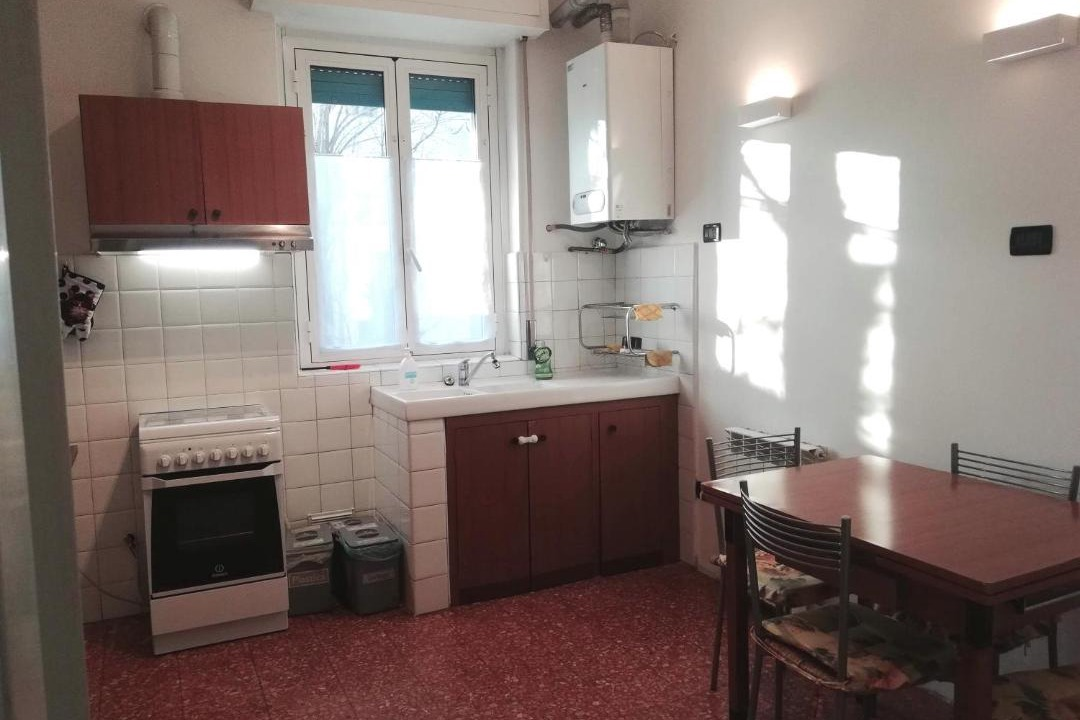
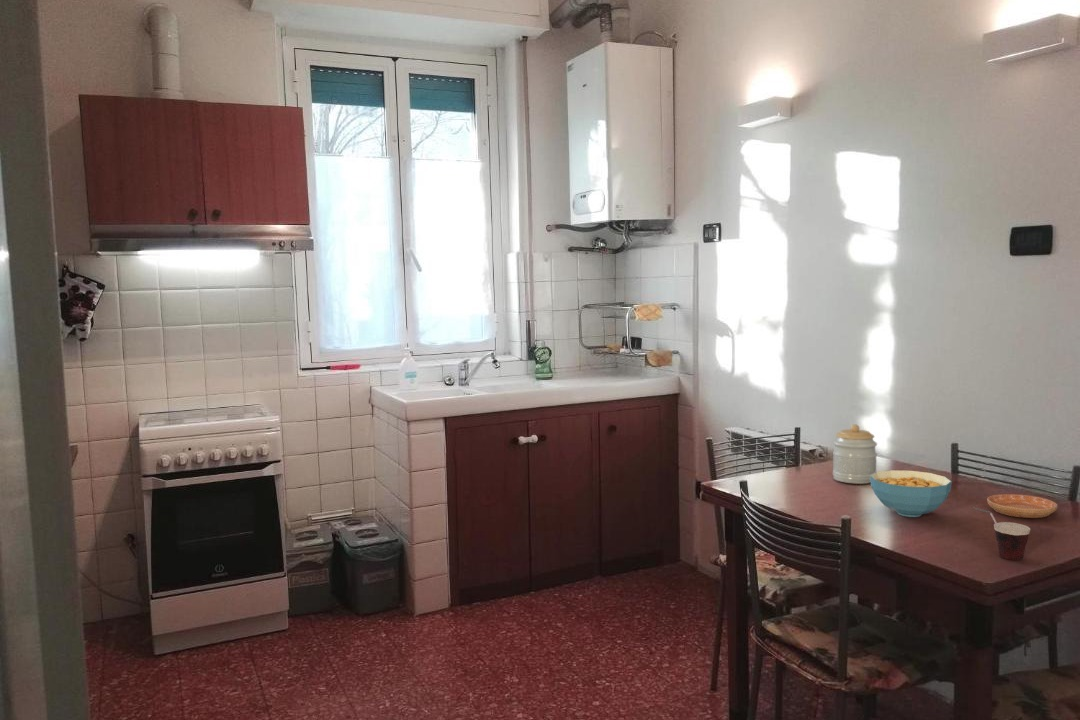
+ cereal bowl [870,469,953,518]
+ cup [970,506,1031,561]
+ saucer [986,493,1058,519]
+ jar [832,423,878,485]
